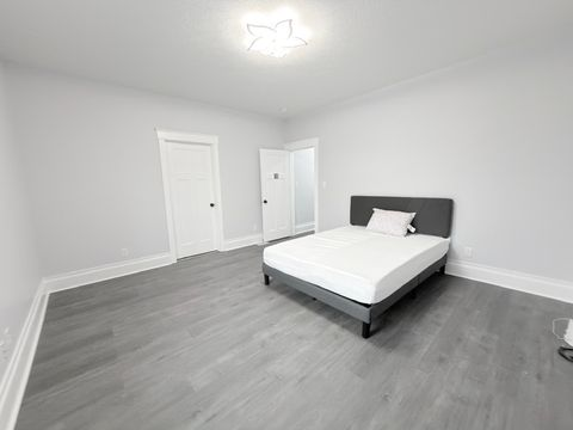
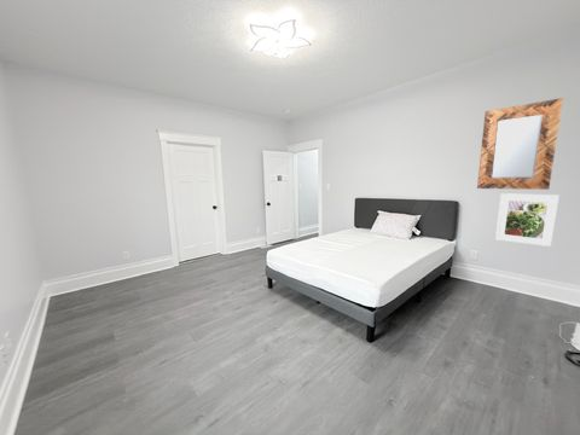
+ home mirror [476,97,564,191]
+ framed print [494,192,561,248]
